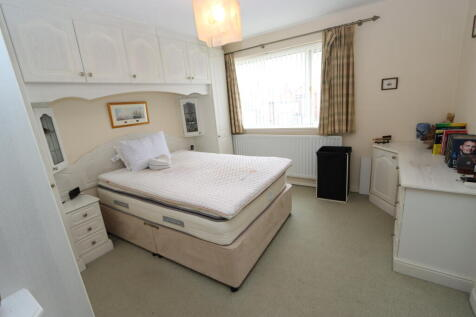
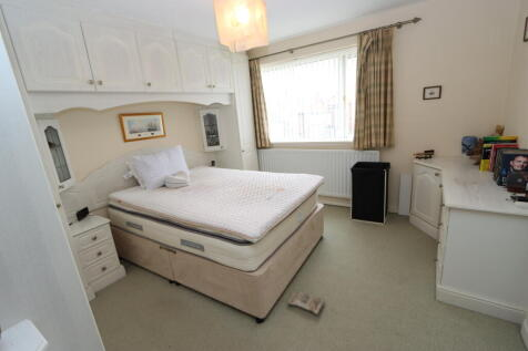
+ bag [286,289,326,314]
